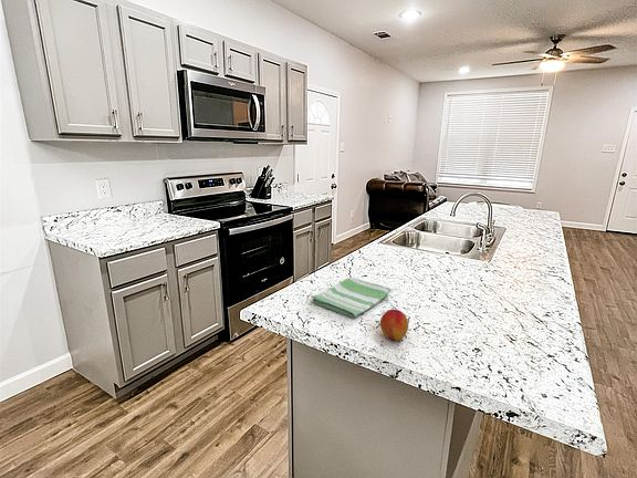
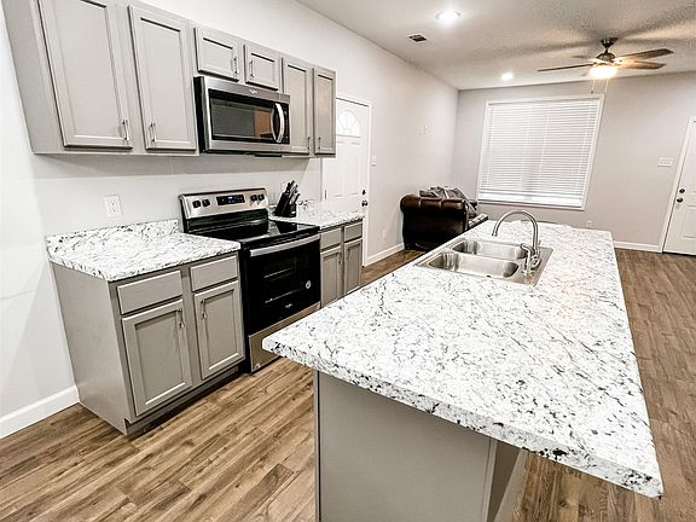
- peach [379,309,409,342]
- dish towel [310,277,391,319]
